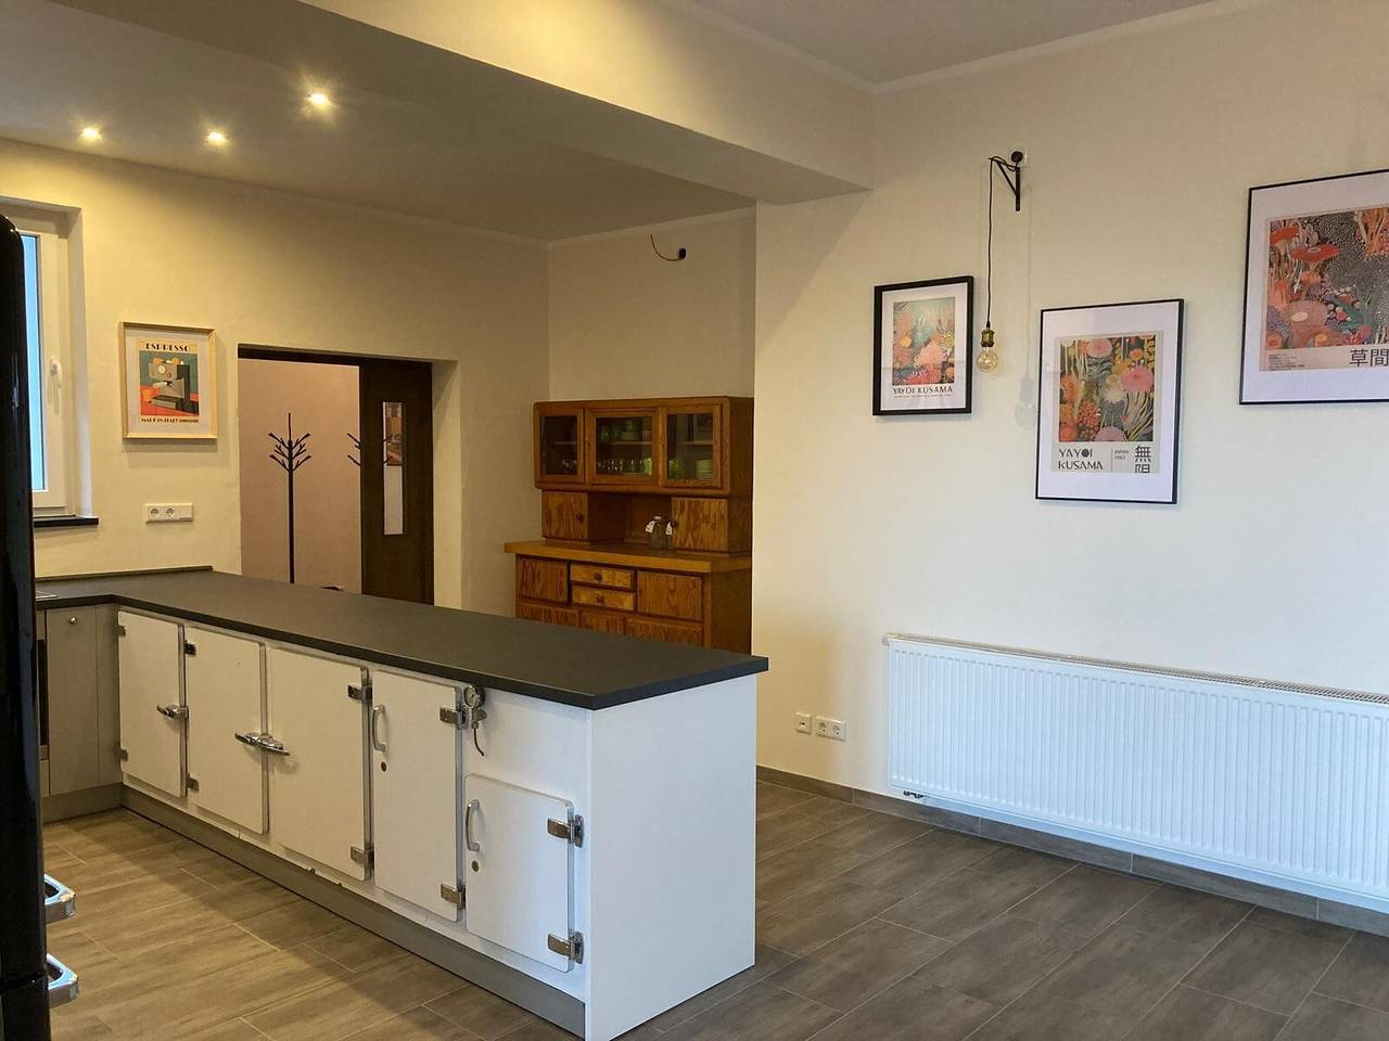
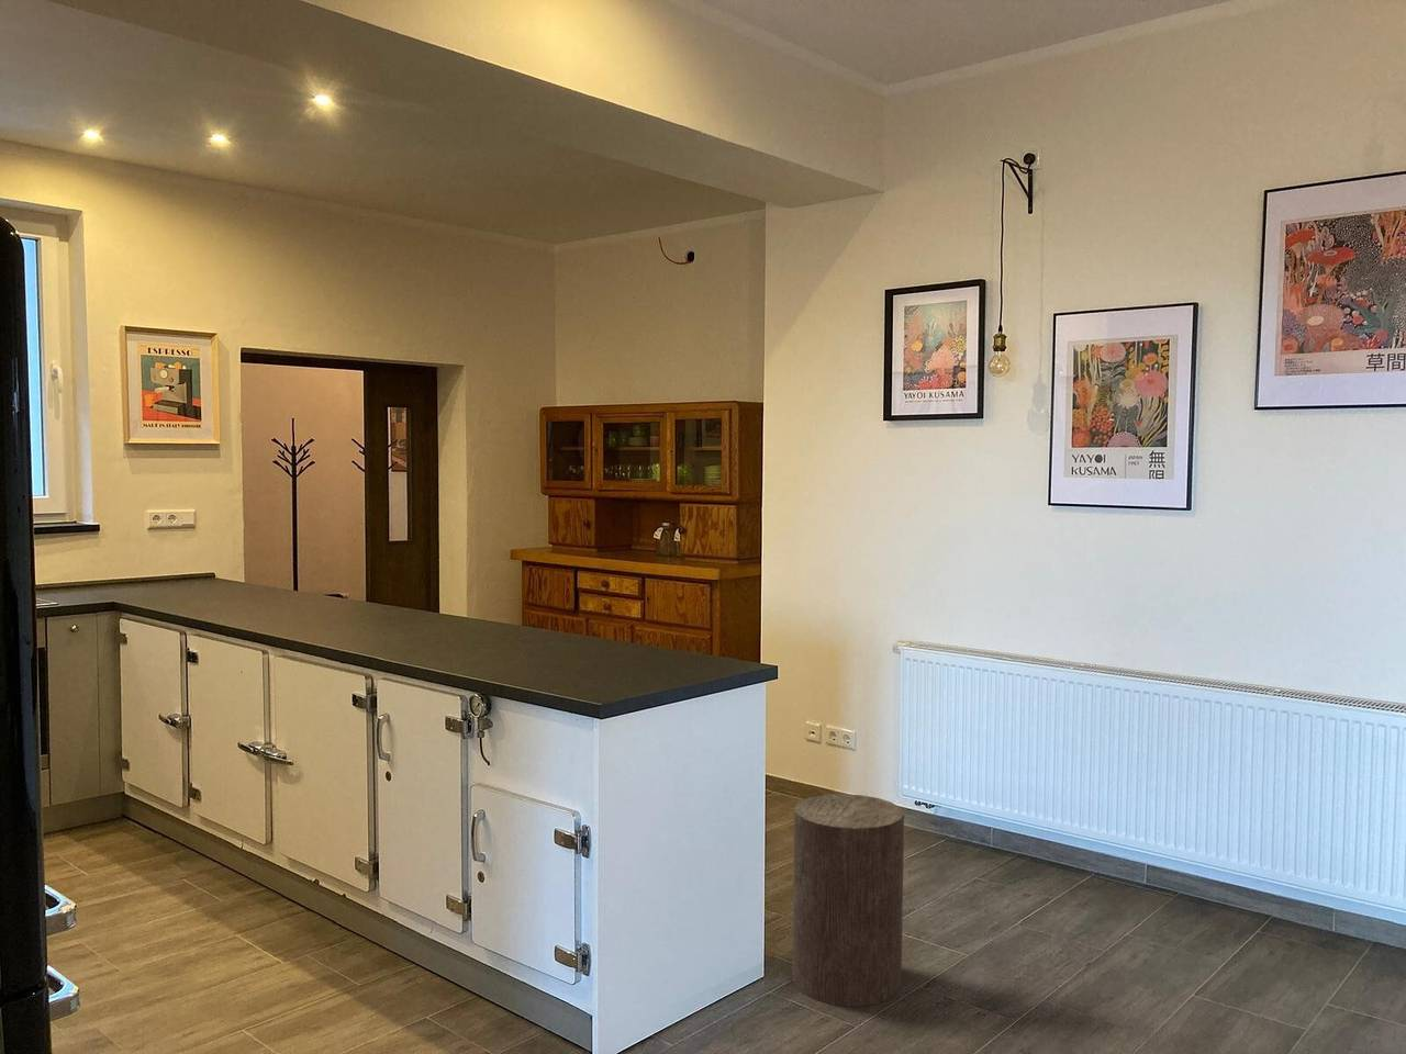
+ stool [790,793,906,1008]
